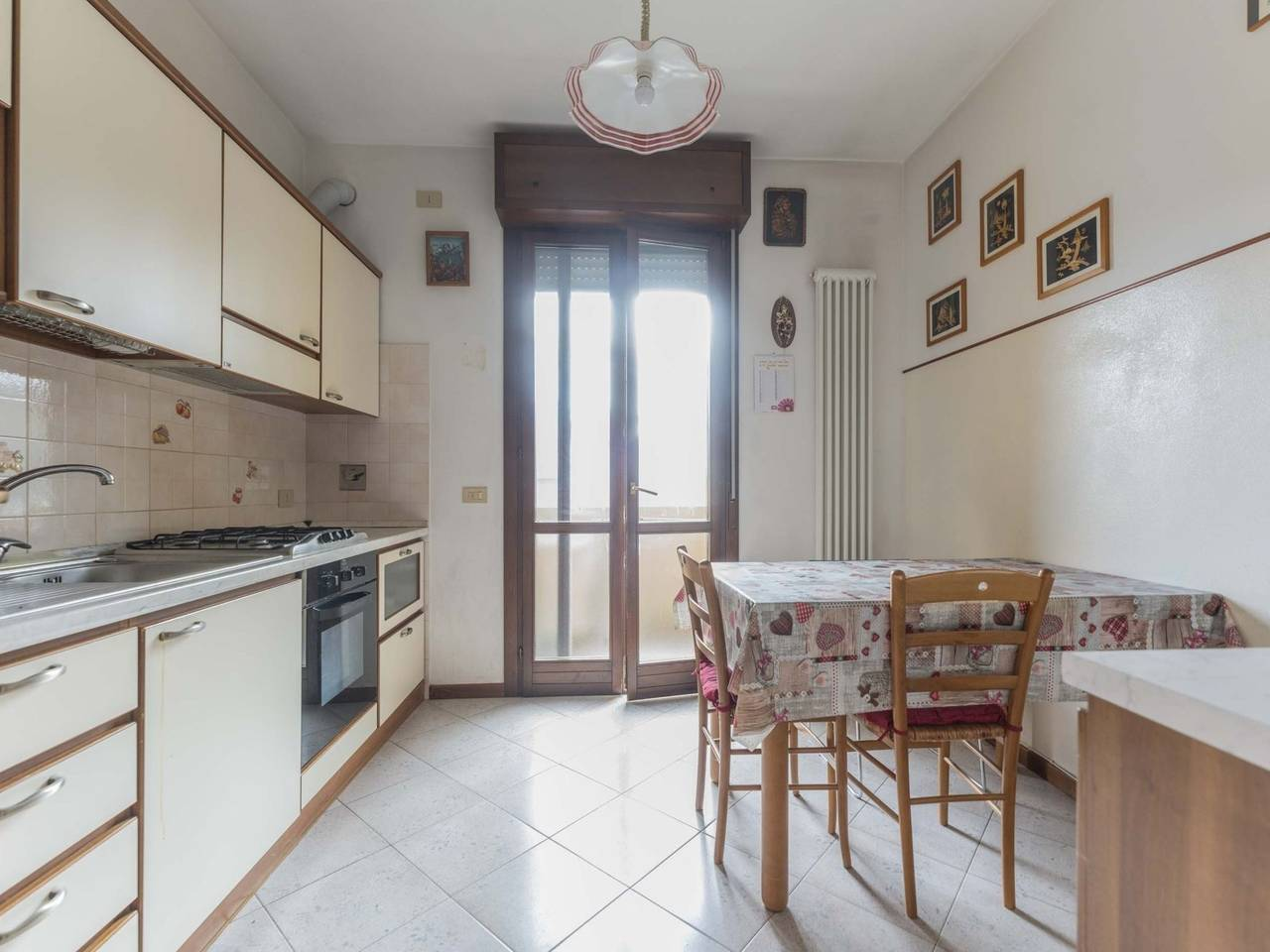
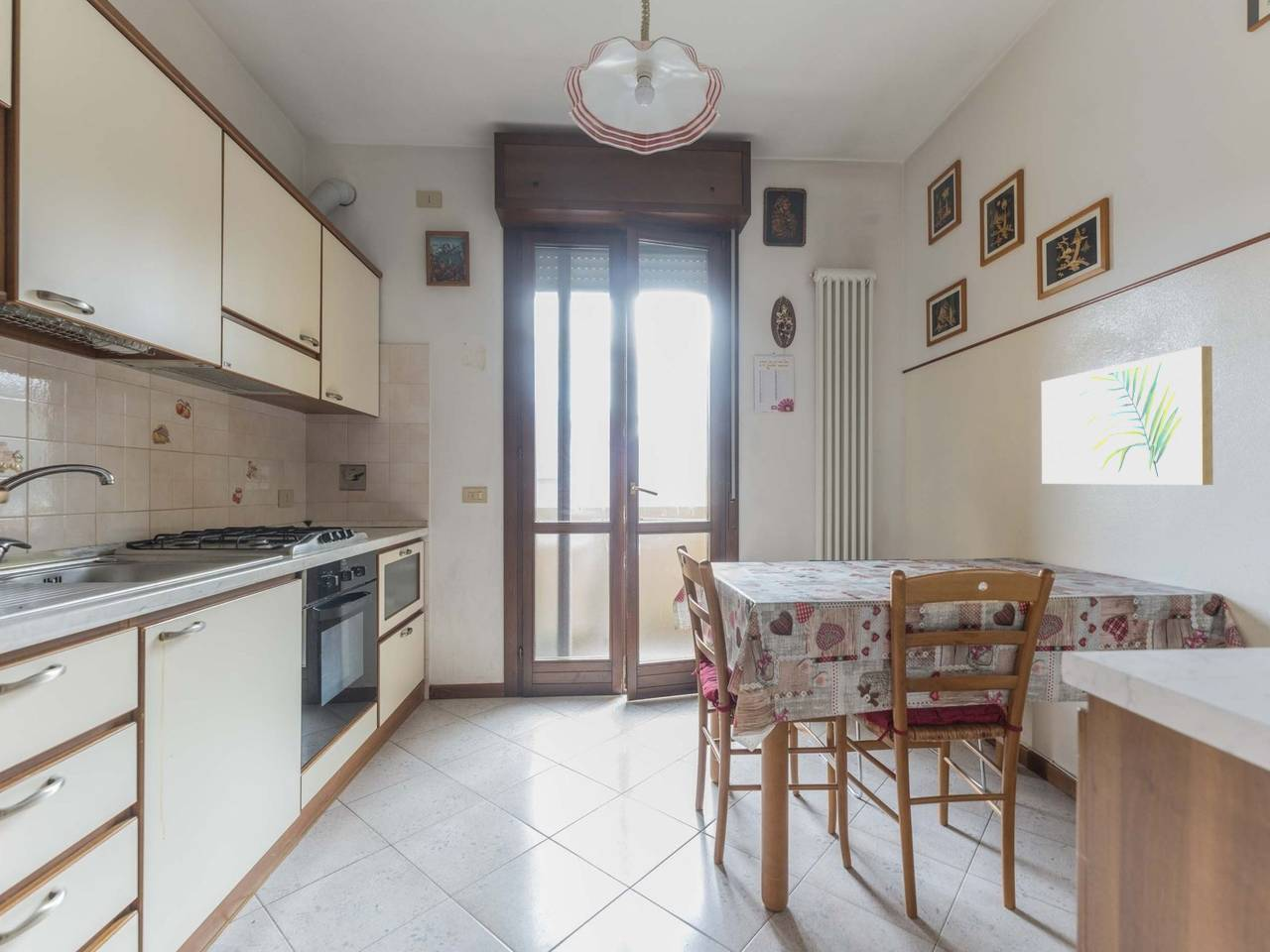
+ wall art [1041,345,1214,486]
